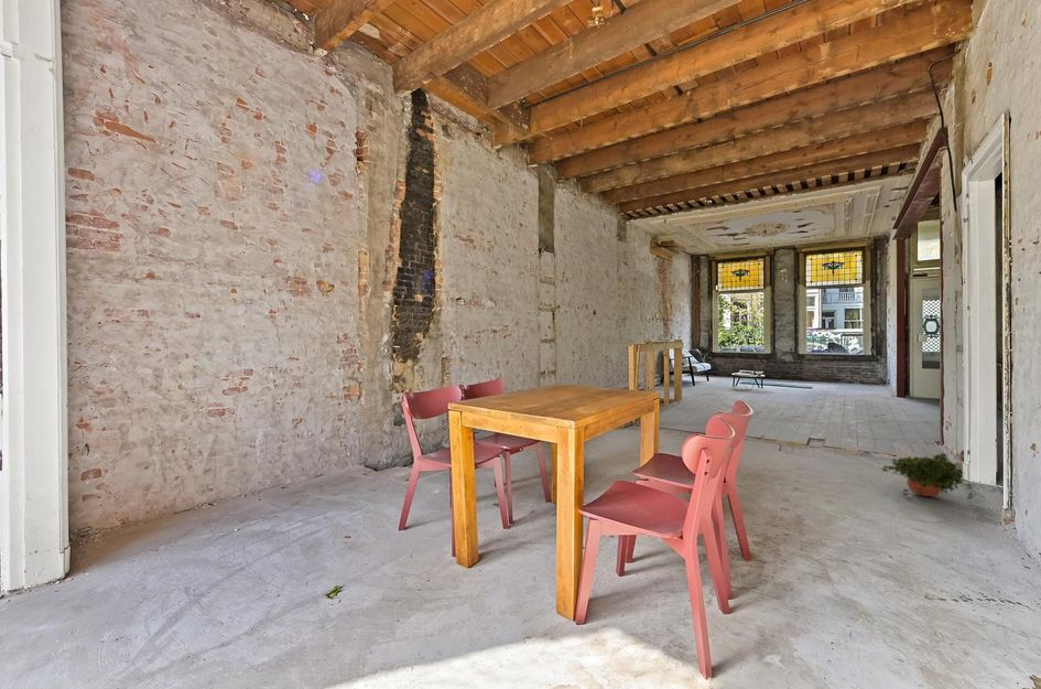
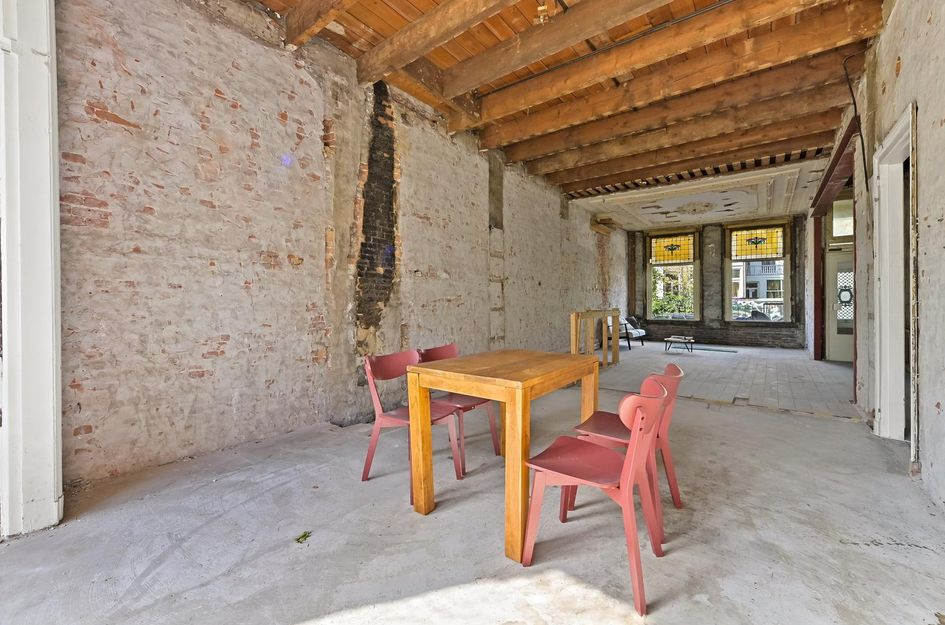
- potted plant [879,451,976,500]
